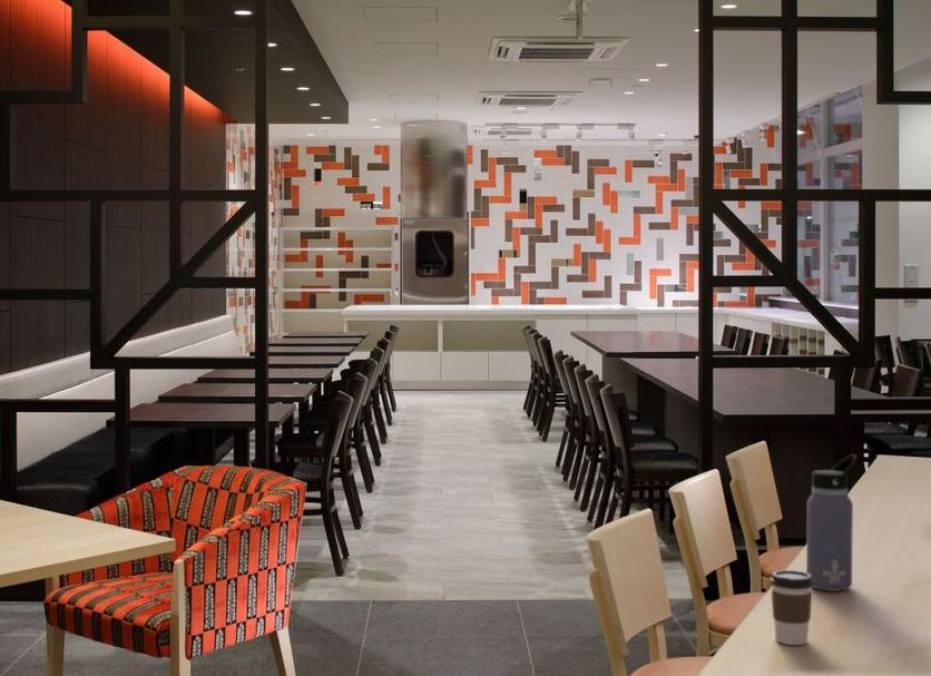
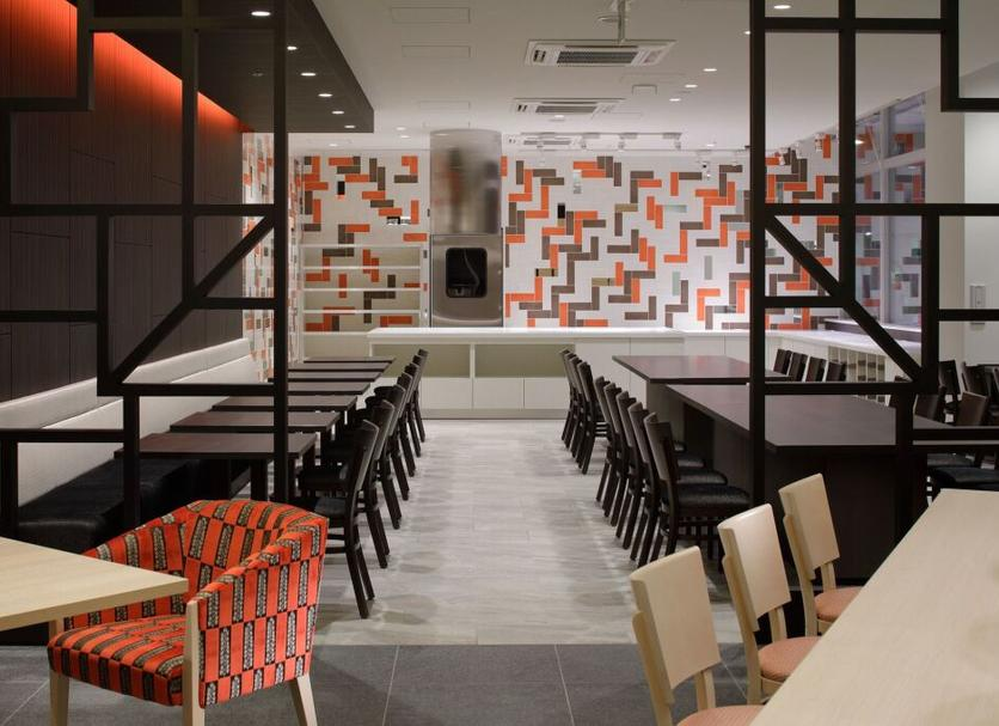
- water bottle [805,453,859,592]
- coffee cup [768,569,813,646]
